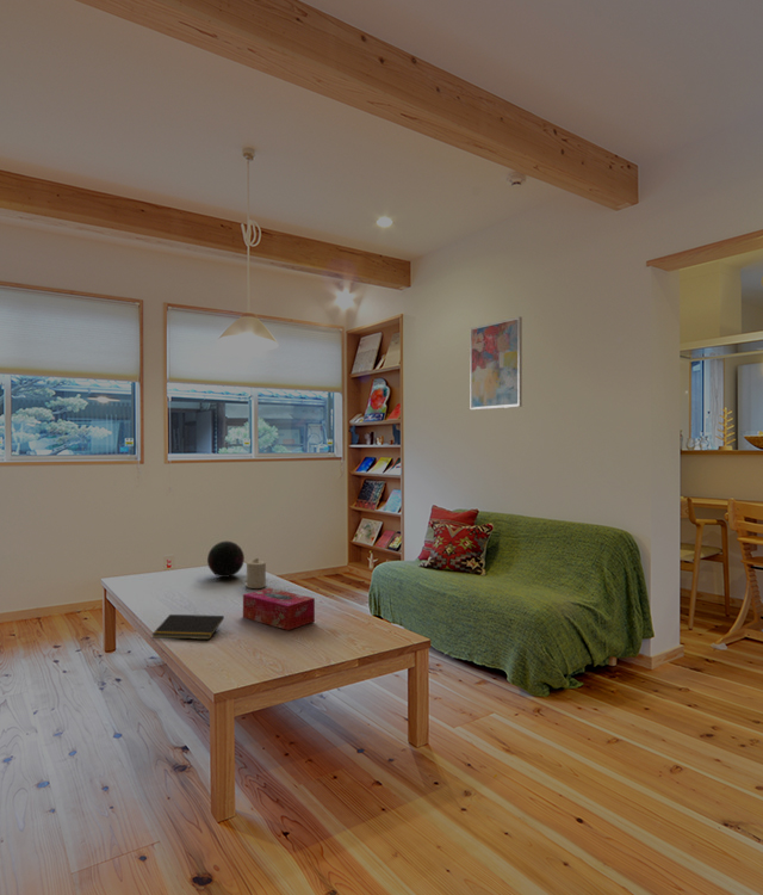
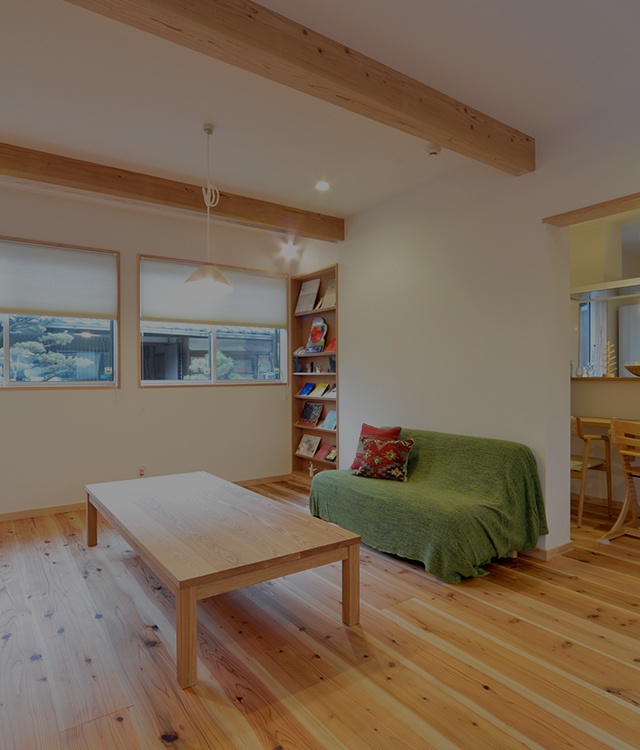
- tissue box [242,587,316,631]
- candle [246,557,267,590]
- wall art [470,315,523,411]
- notepad [151,613,225,641]
- decorative orb [206,541,246,579]
